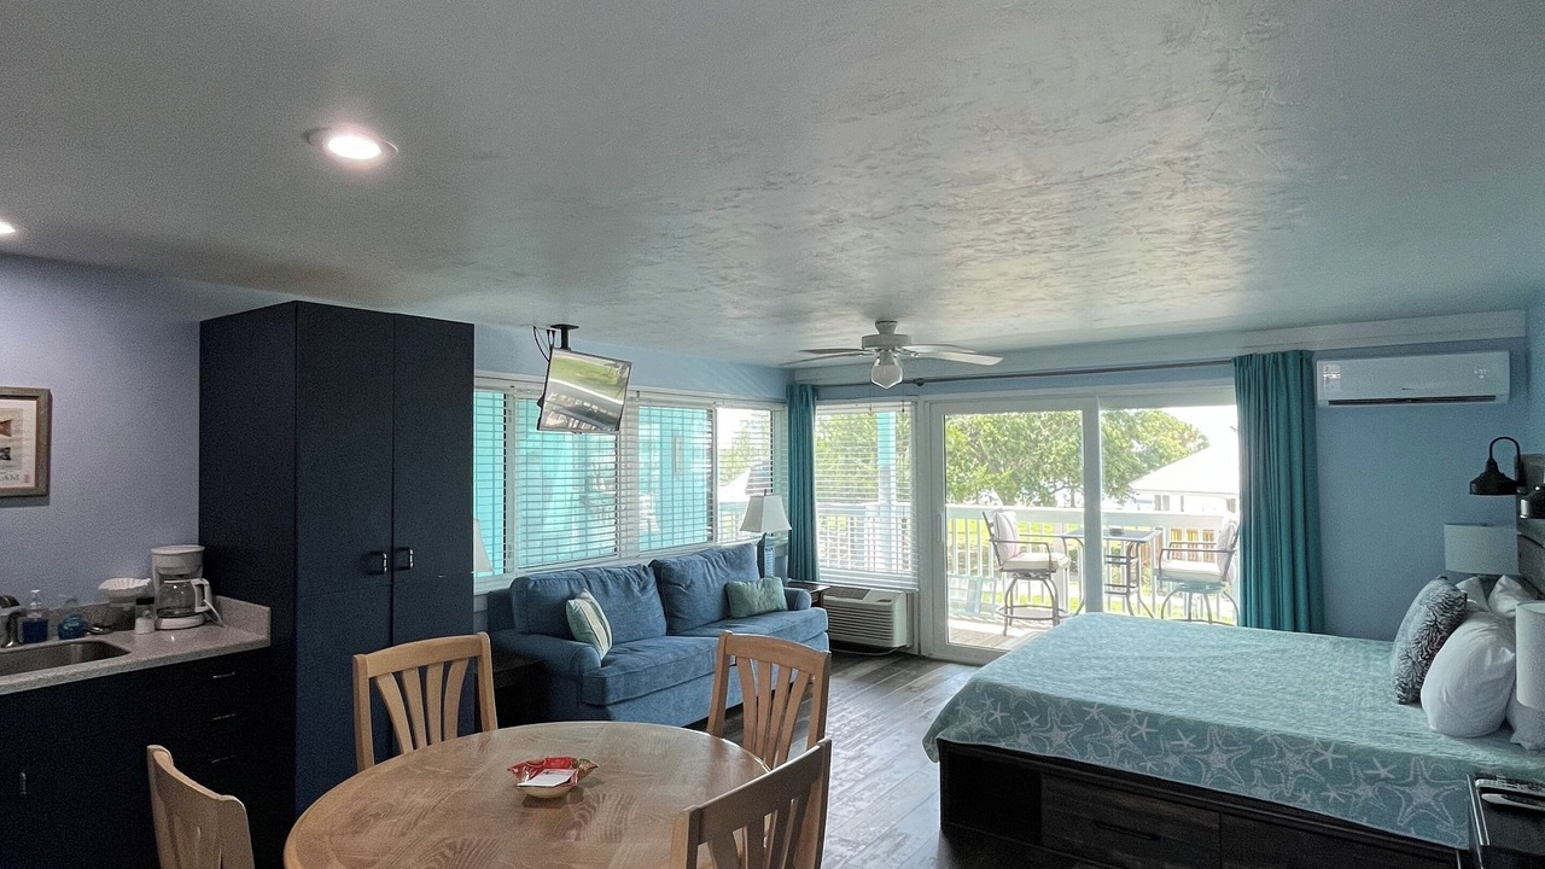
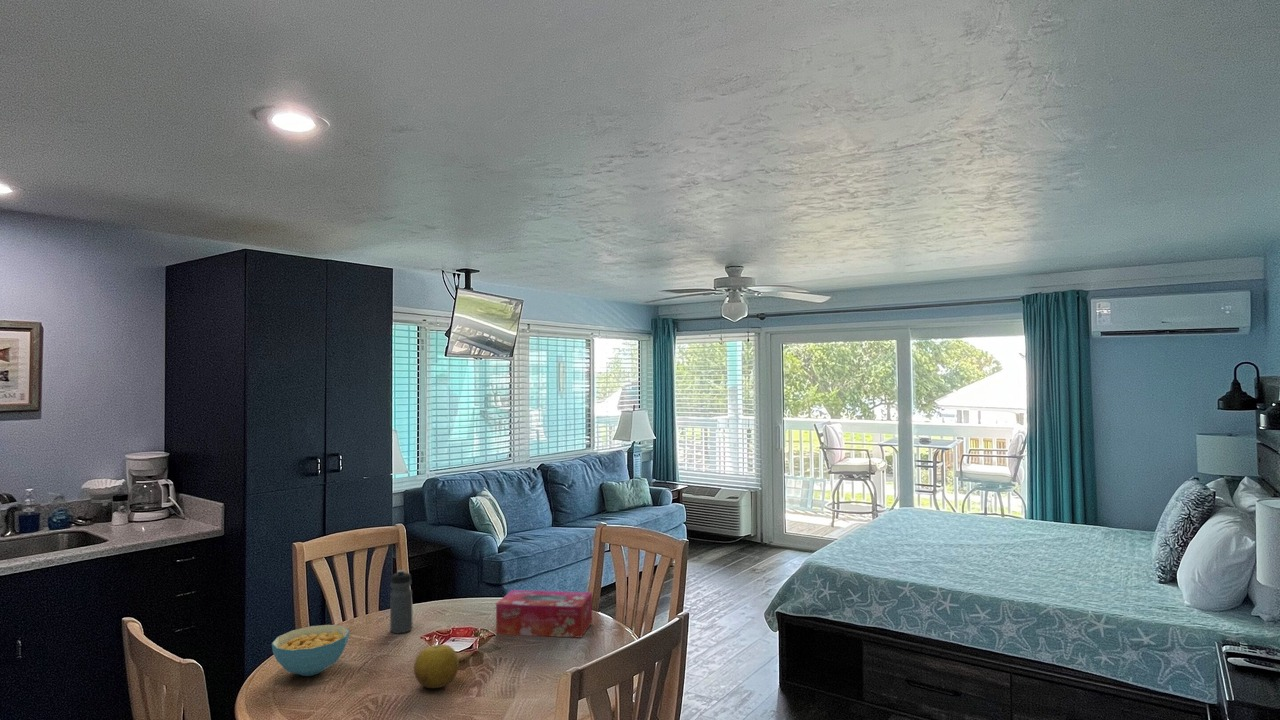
+ fruit [413,643,460,689]
+ water bottle [389,569,414,635]
+ tissue box [495,589,593,639]
+ cereal bowl [271,624,350,677]
